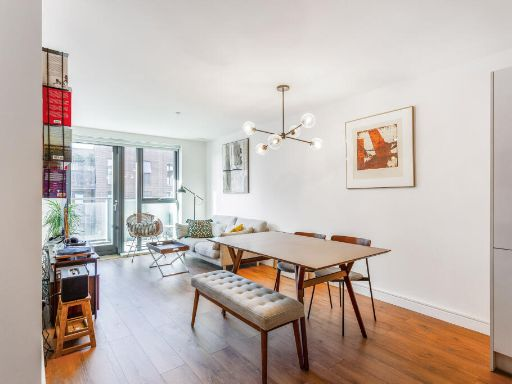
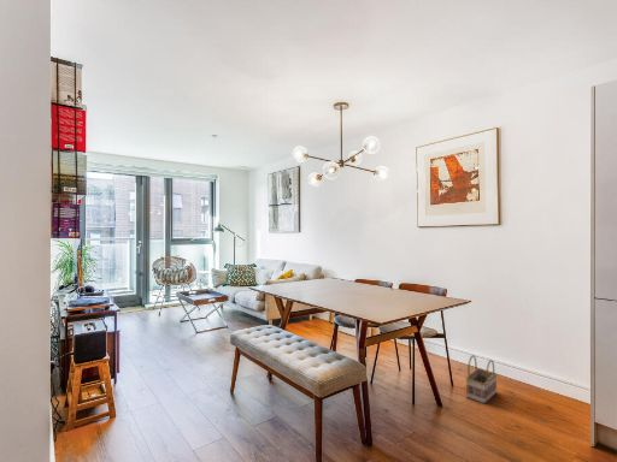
+ basket [465,354,498,404]
